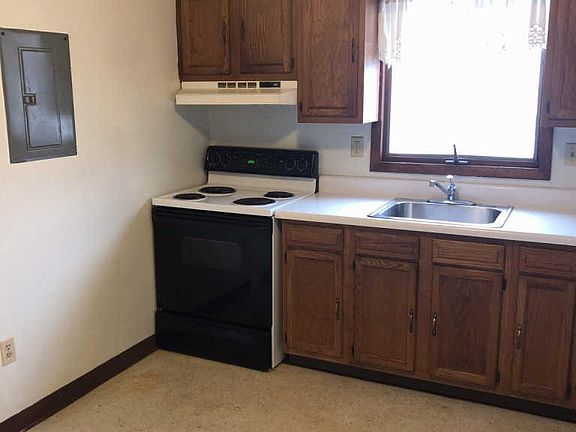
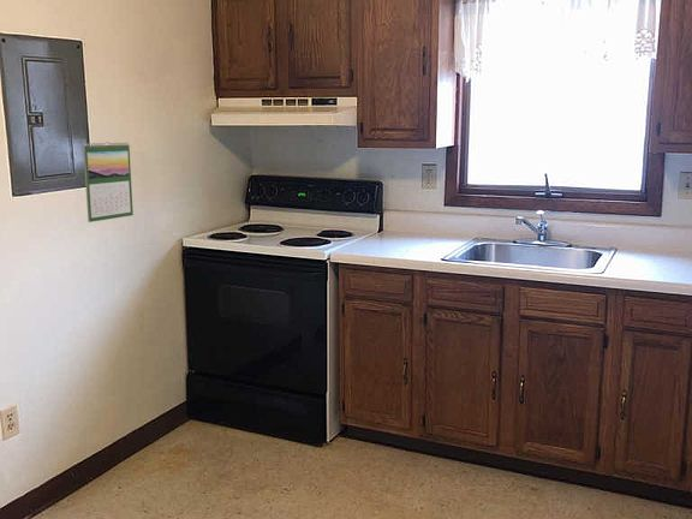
+ calendar [82,141,135,223]
